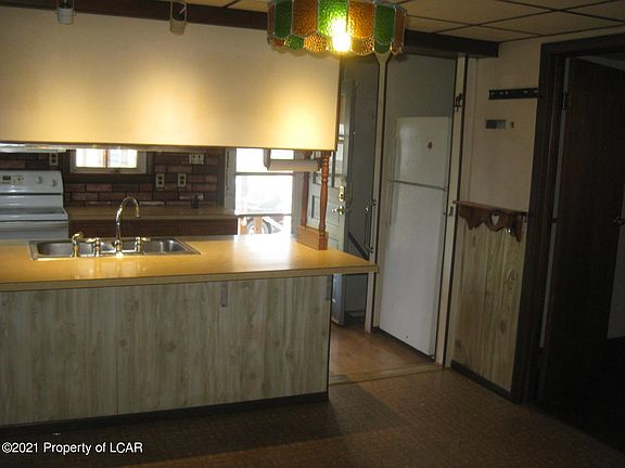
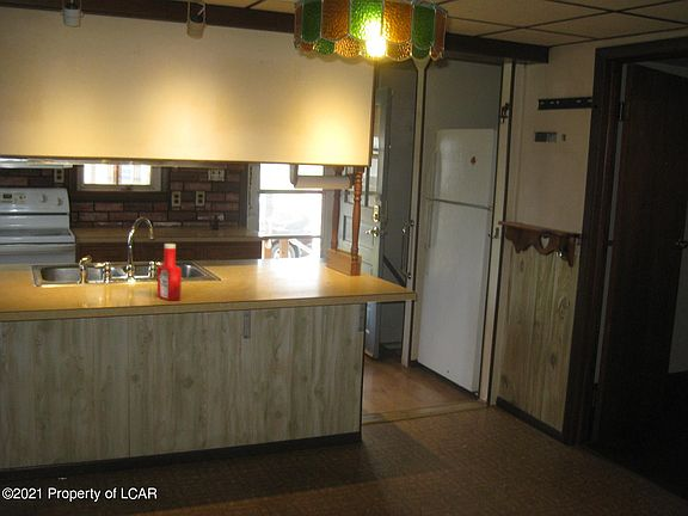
+ soap bottle [156,242,183,302]
